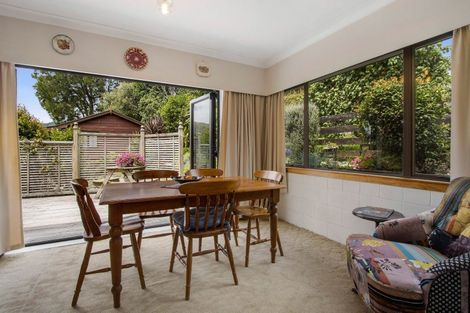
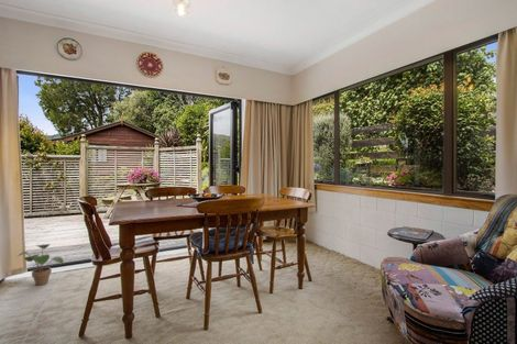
+ potted plant [16,243,65,287]
